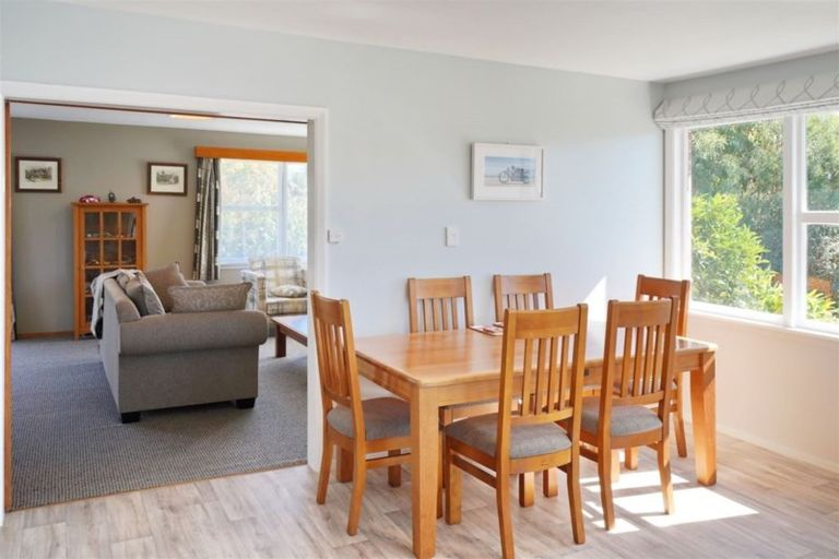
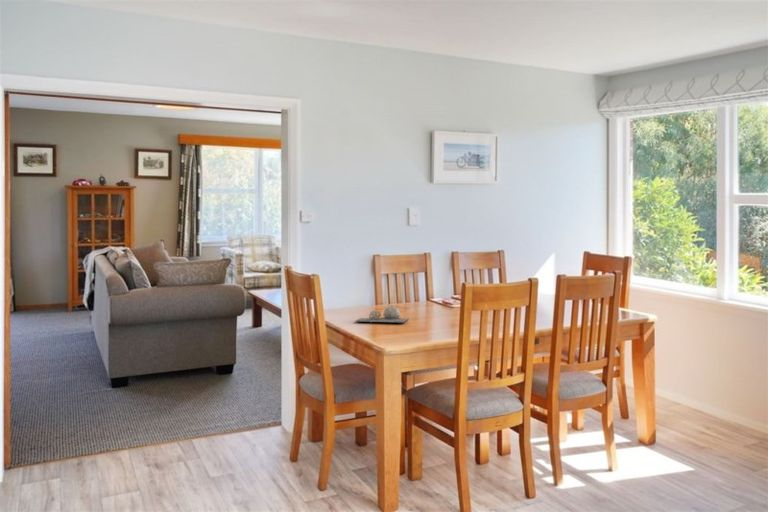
+ teapot [355,304,409,323]
